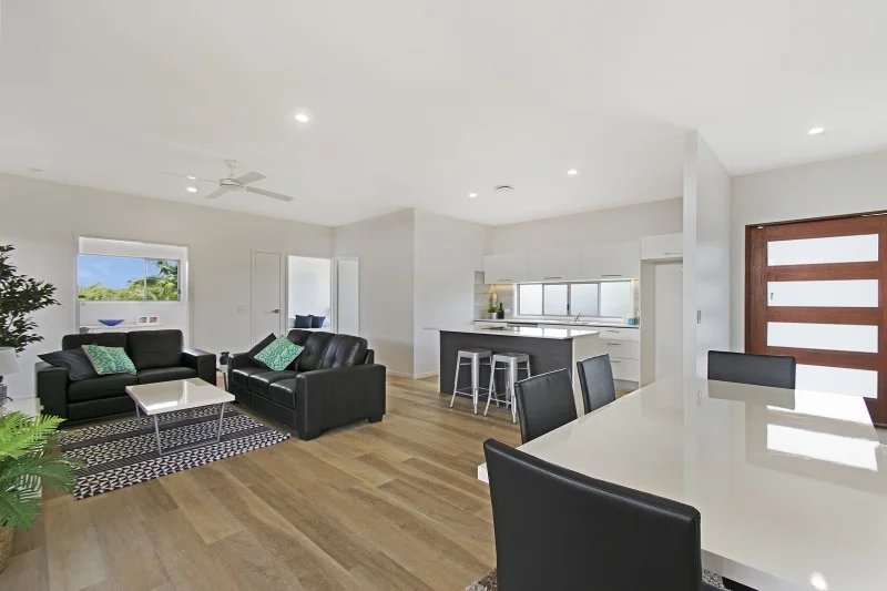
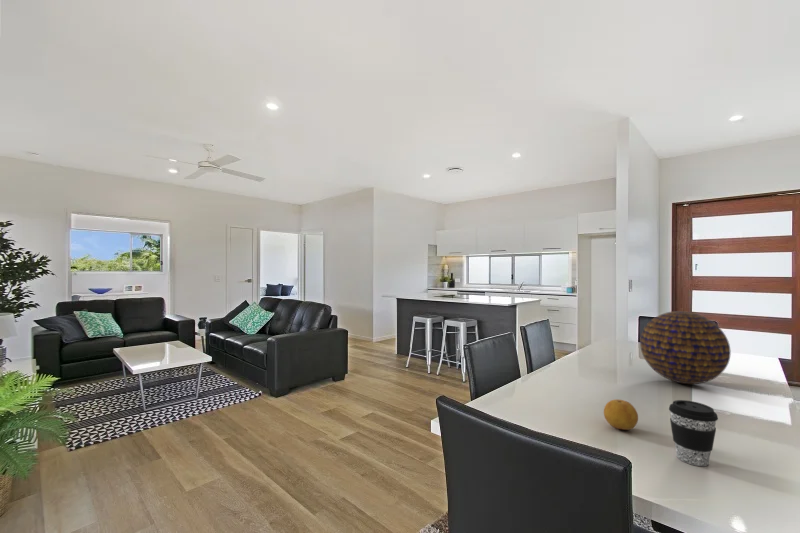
+ fruit [603,399,639,431]
+ decorative orb [639,310,732,385]
+ coffee cup [668,399,719,467]
